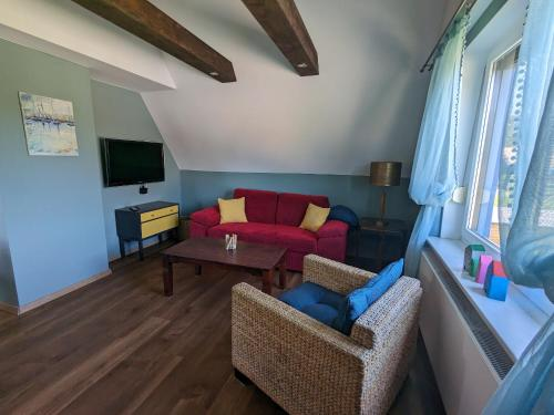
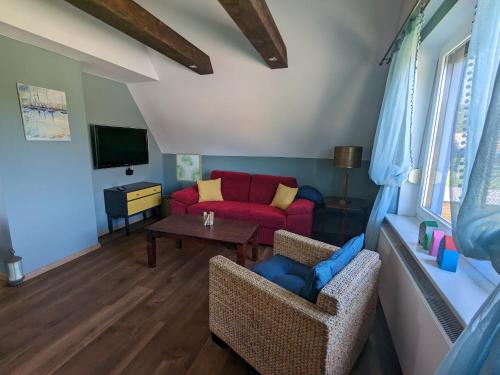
+ lantern [3,248,26,287]
+ wall art [175,152,203,183]
